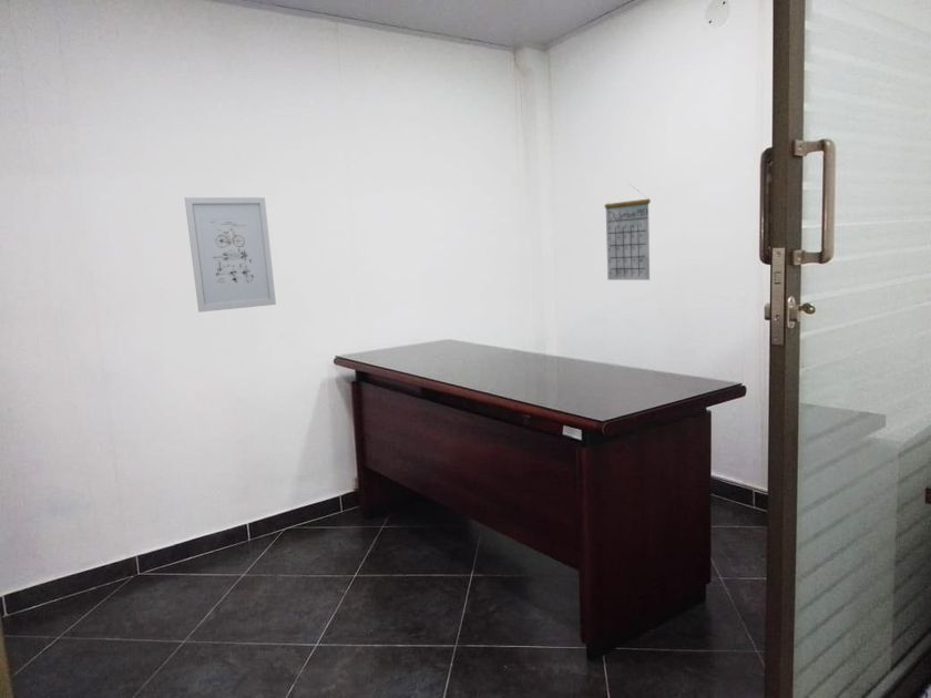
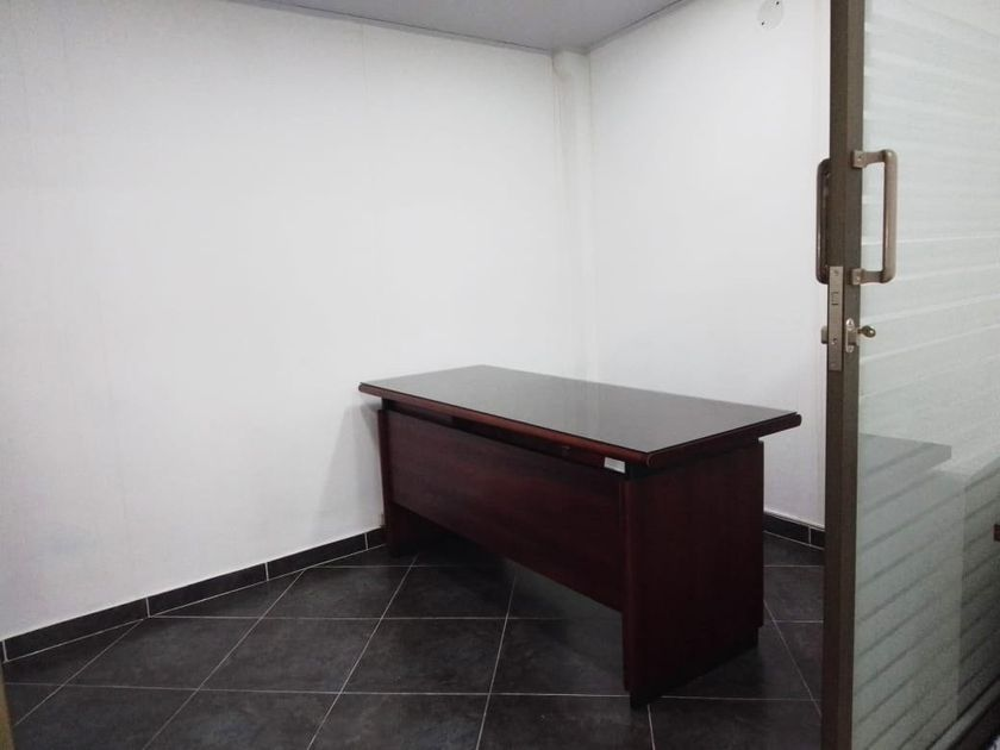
- wall art [184,196,277,314]
- calendar [604,184,652,281]
